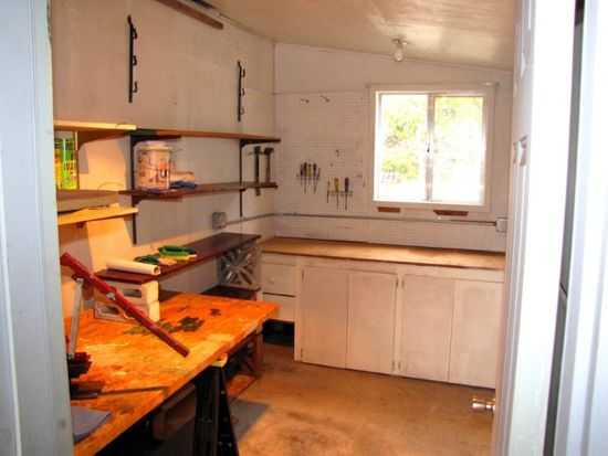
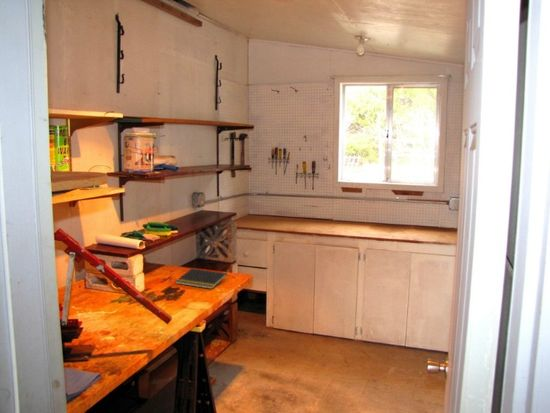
+ notepad [175,267,228,290]
